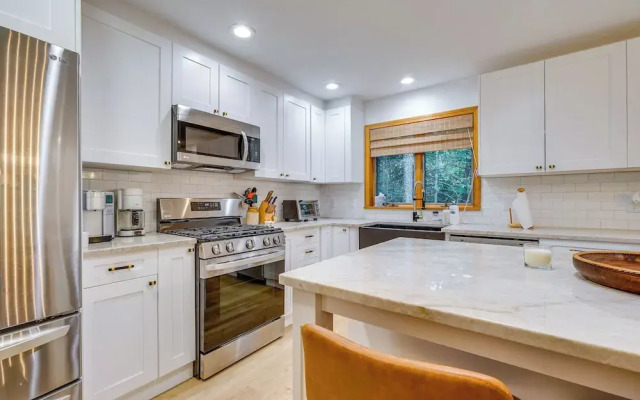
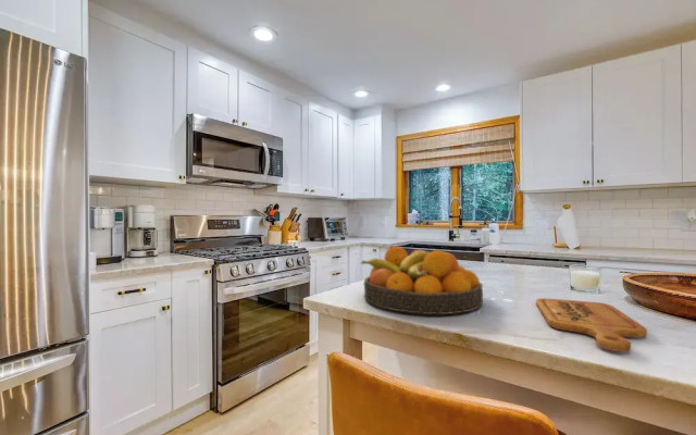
+ fruit bowl [360,245,484,315]
+ cutting board [535,297,648,352]
